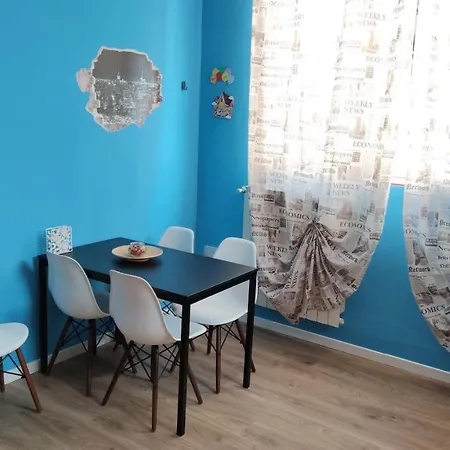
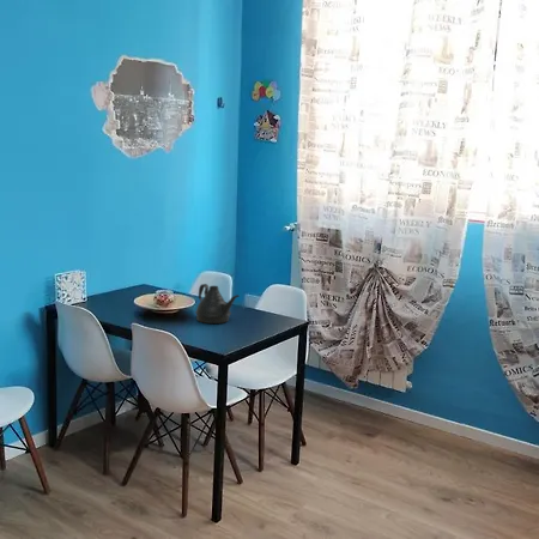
+ teapot [194,283,241,325]
